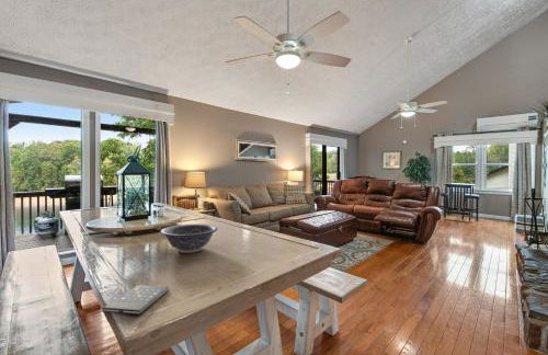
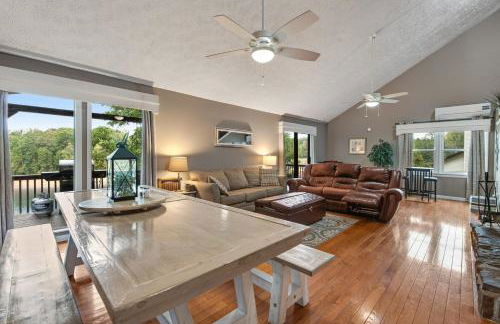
- smartphone [101,284,170,316]
- decorative bowl [160,222,219,254]
